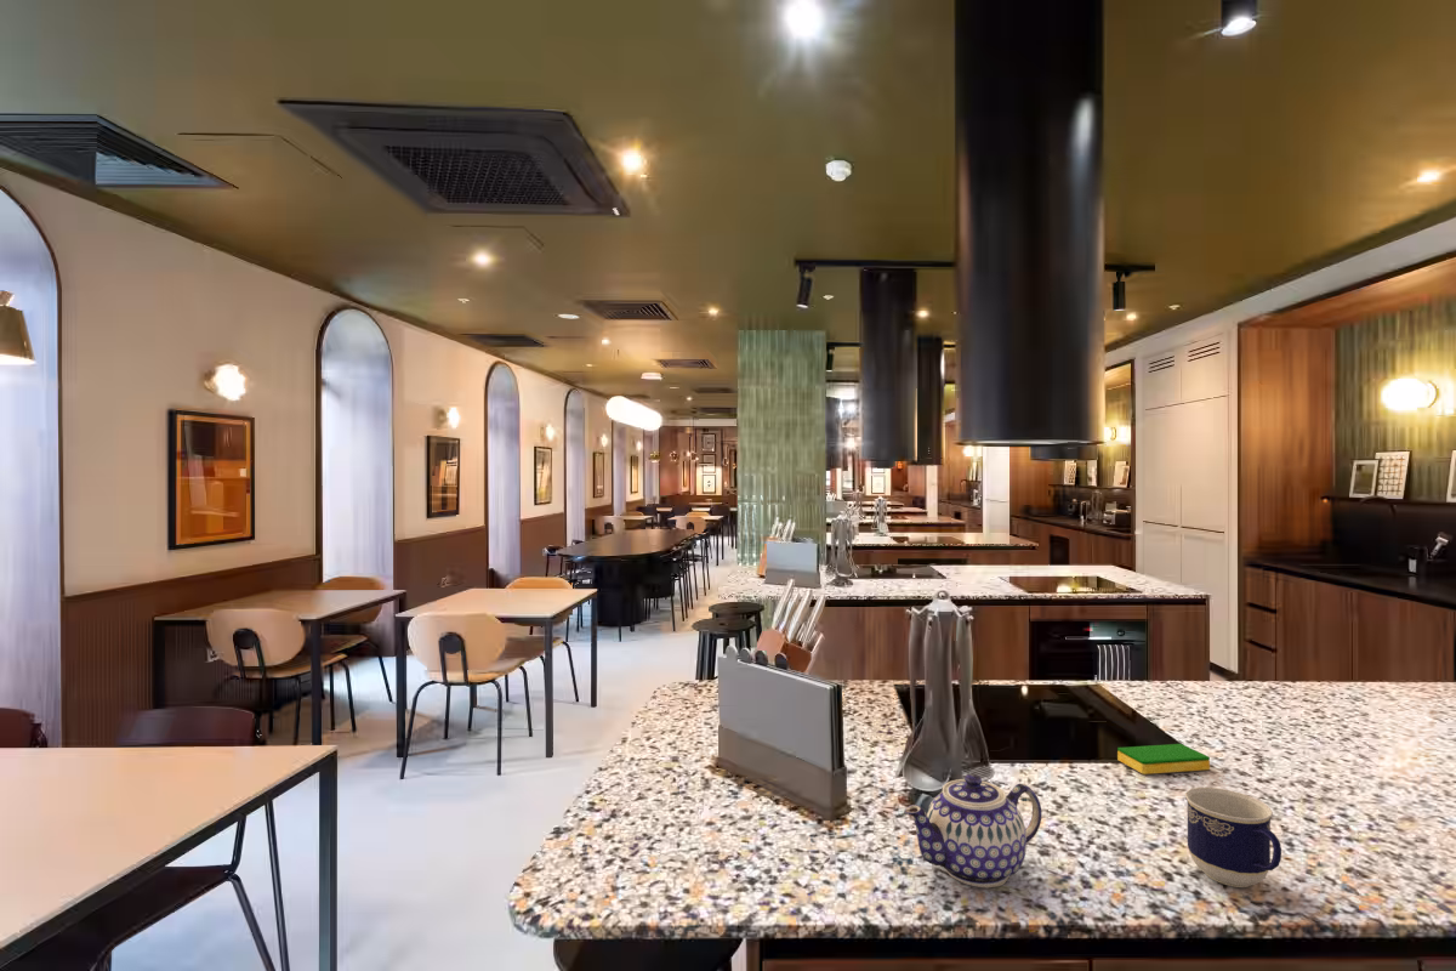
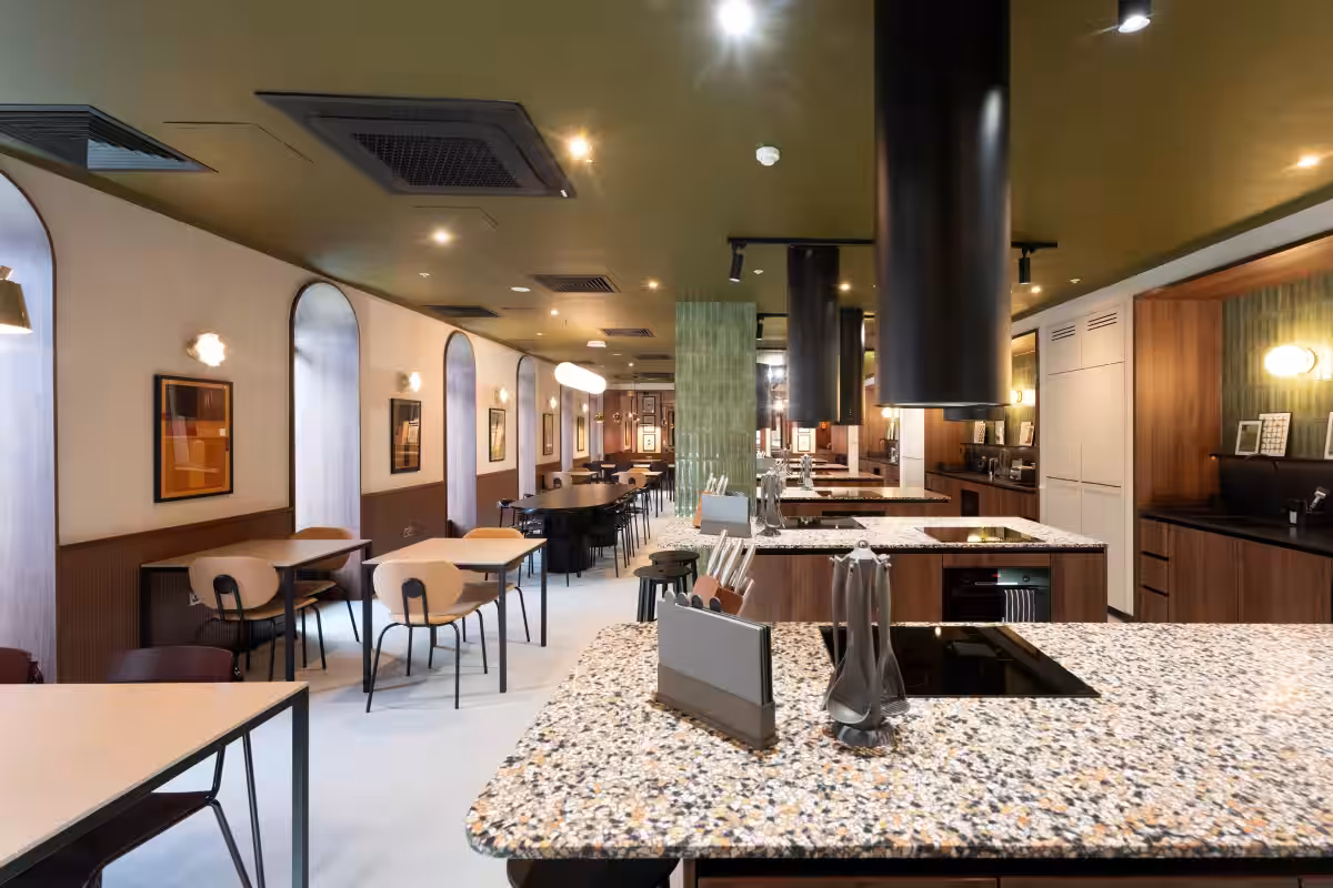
- cup [1184,787,1282,888]
- dish sponge [1116,743,1211,776]
- teapot [903,773,1043,888]
